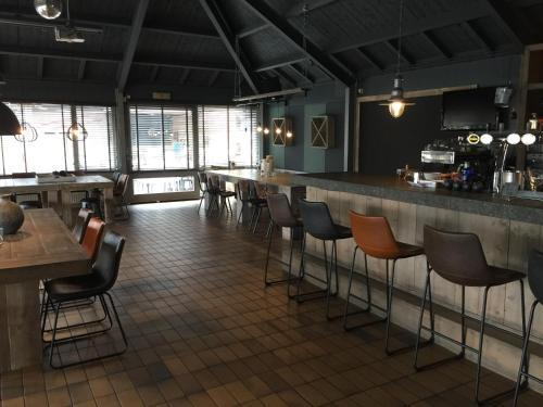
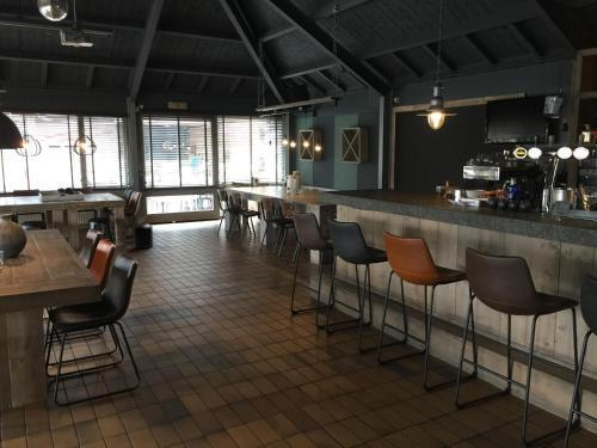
+ trash can [133,215,154,250]
